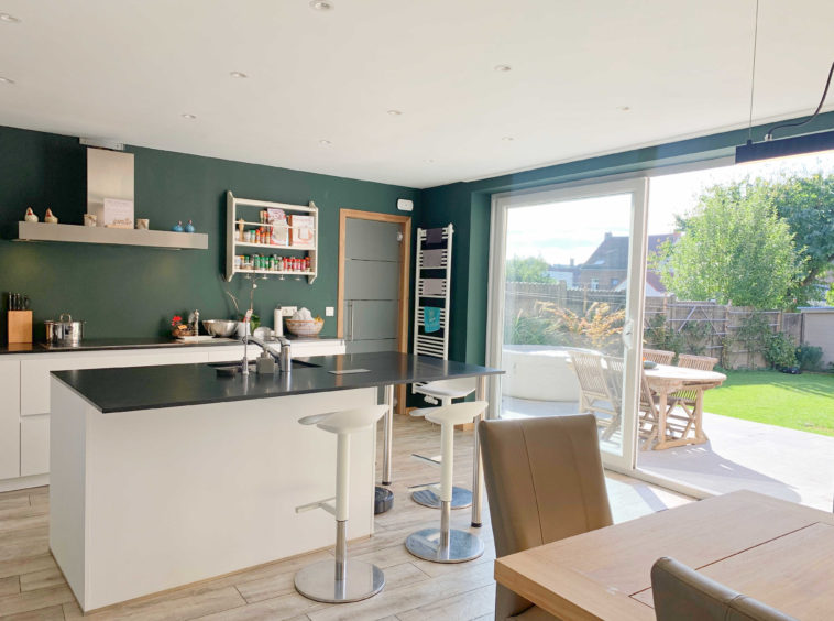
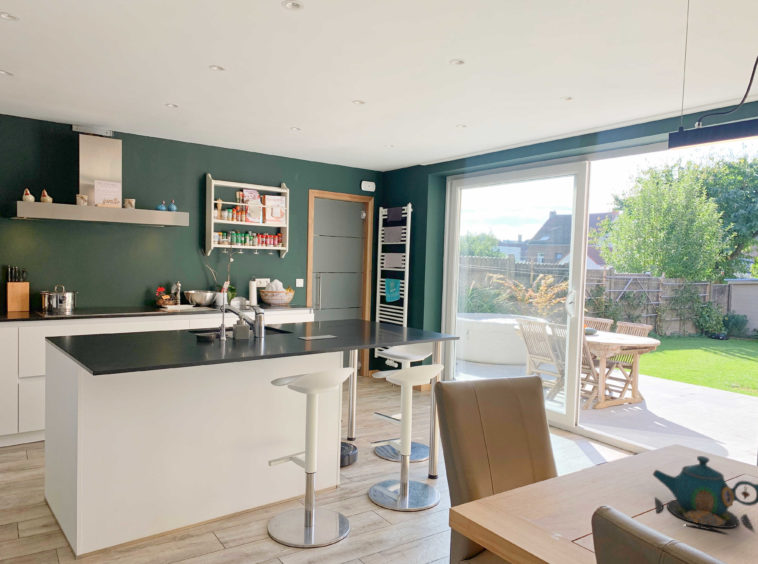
+ teapot [652,455,758,535]
